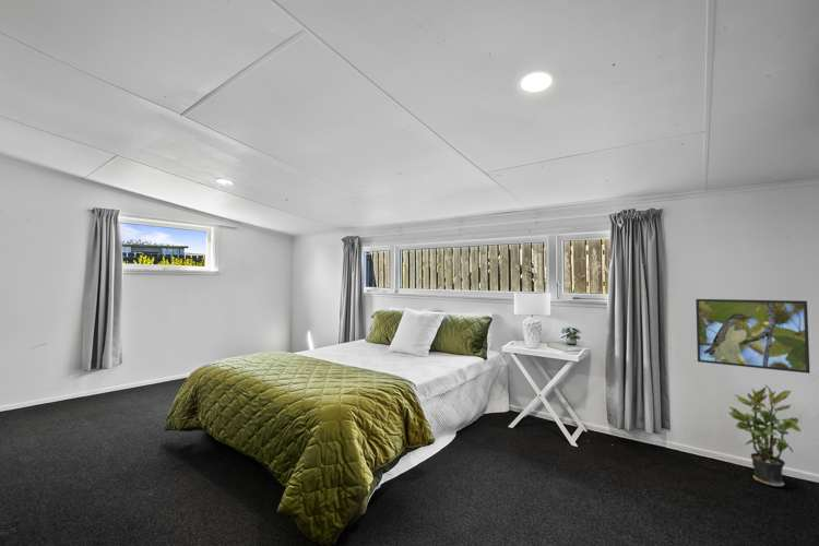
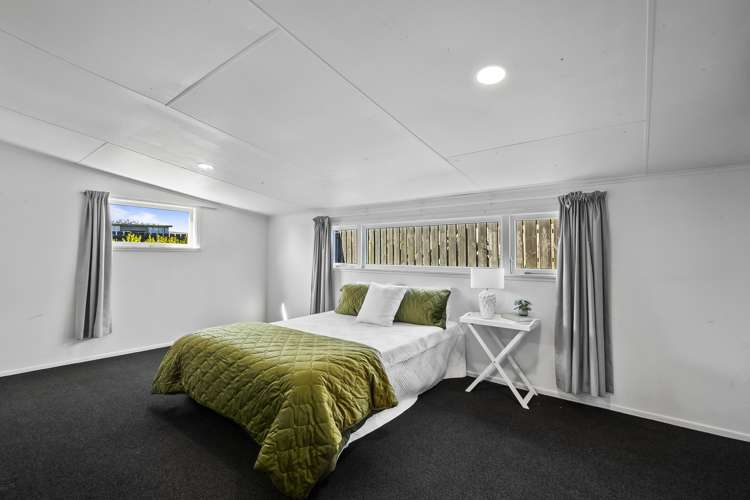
- potted plant [727,384,802,487]
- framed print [695,298,810,375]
